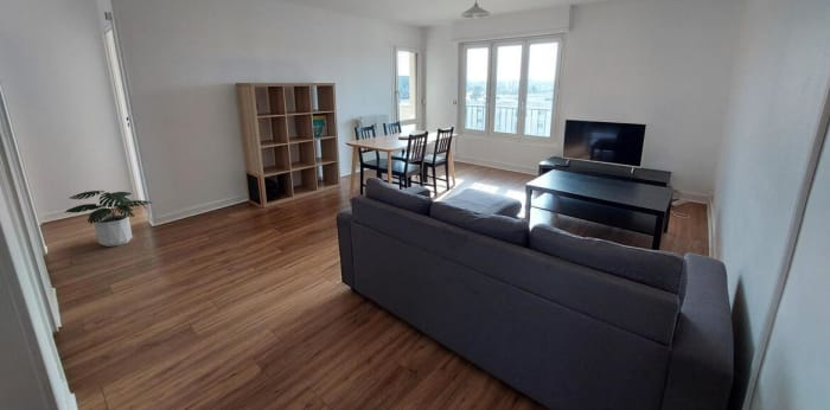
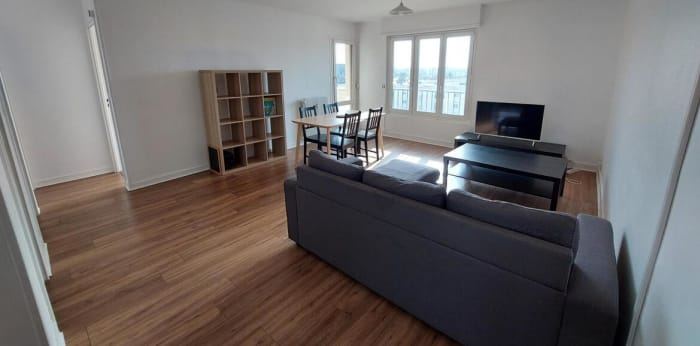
- potted plant [64,190,153,248]
